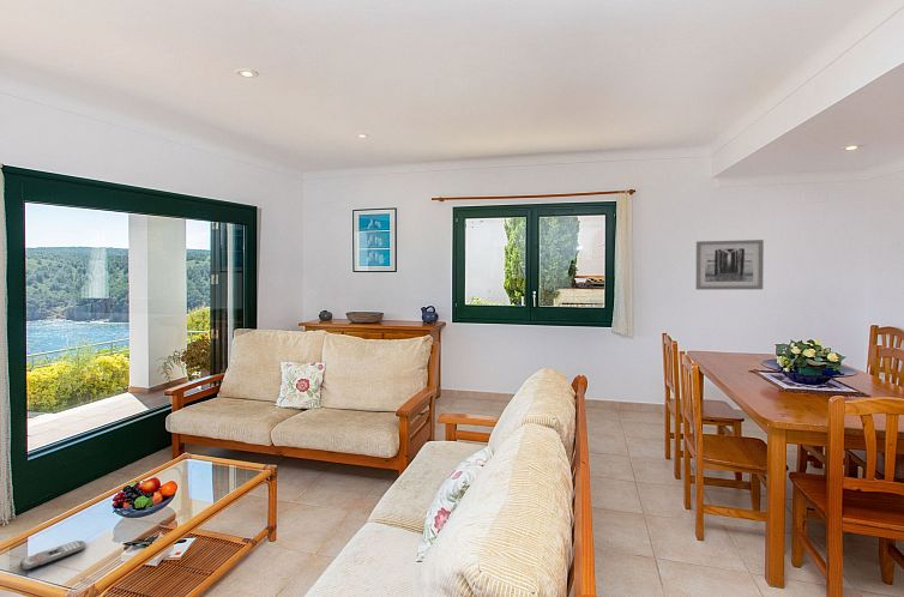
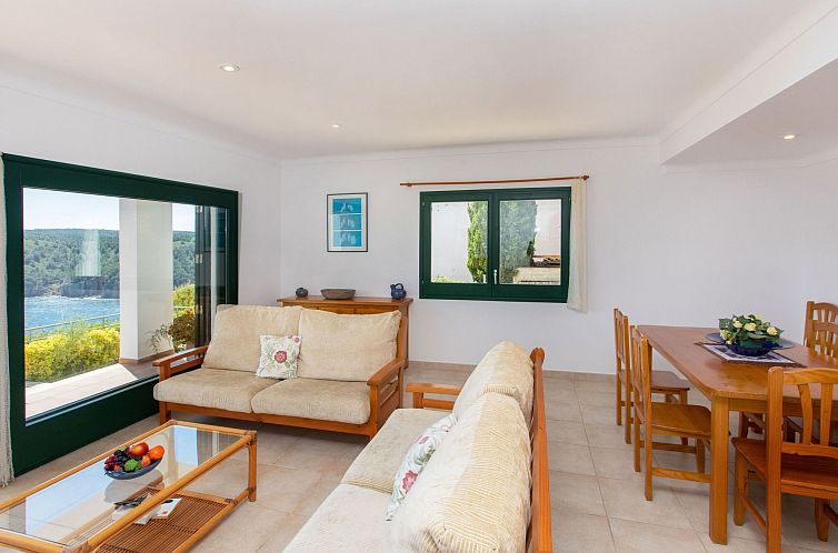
- wall art [695,239,765,291]
- remote control [19,539,86,572]
